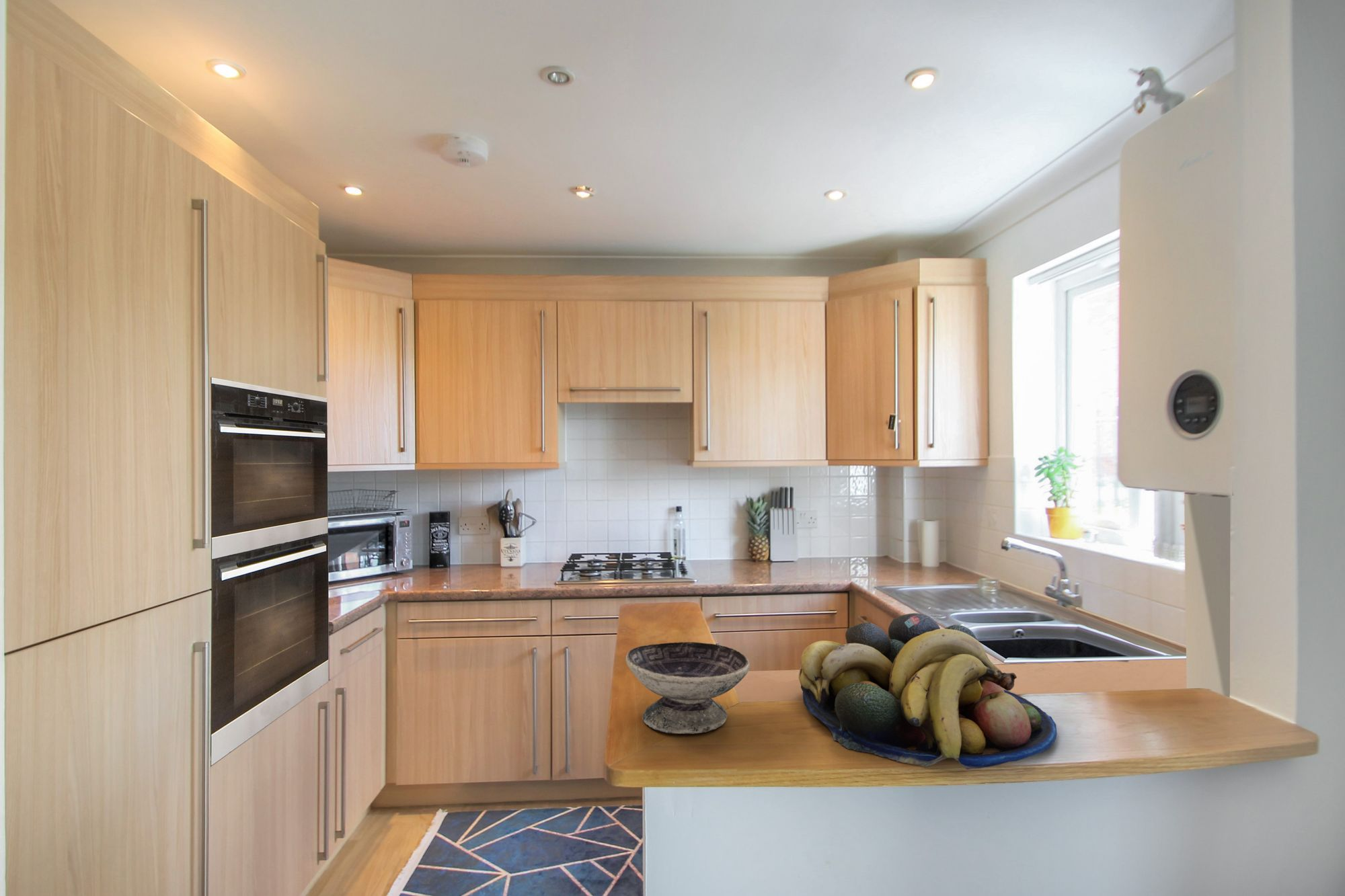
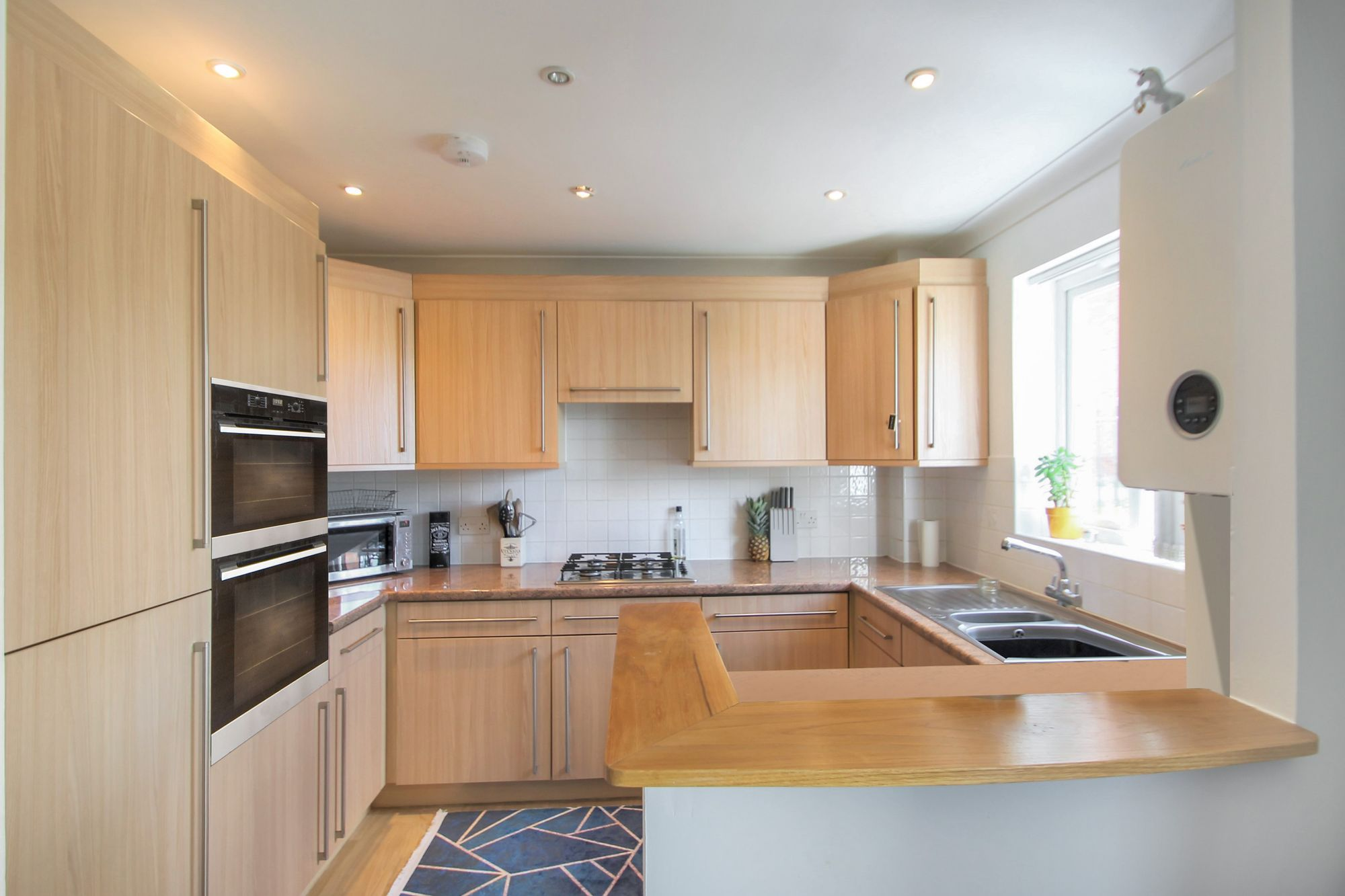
- fruit bowl [798,612,1057,770]
- bowl [625,641,751,735]
